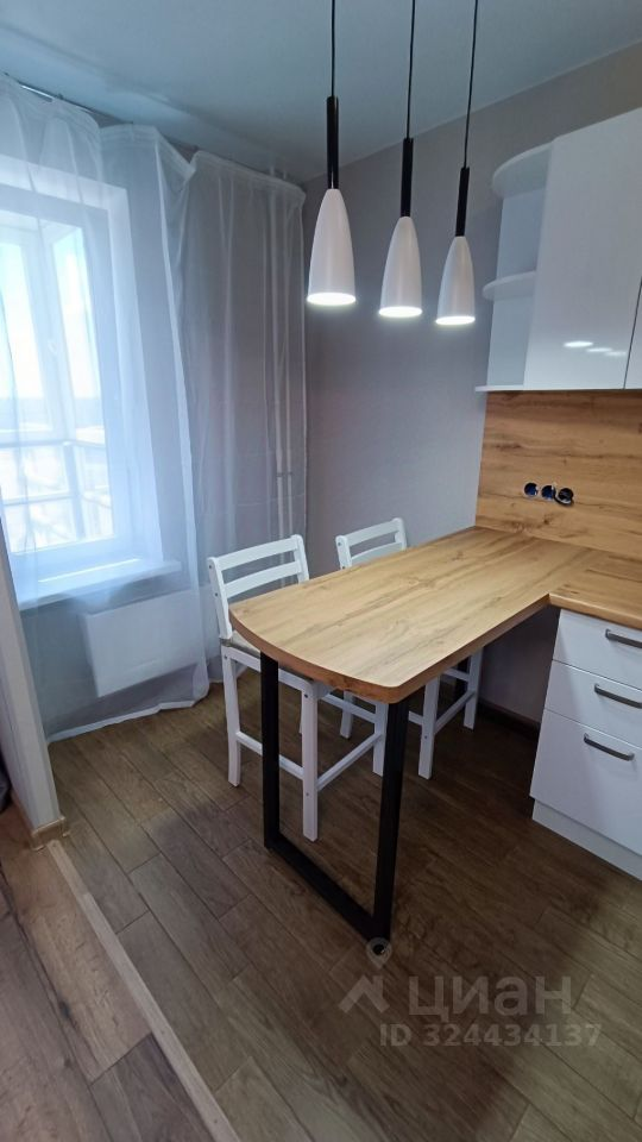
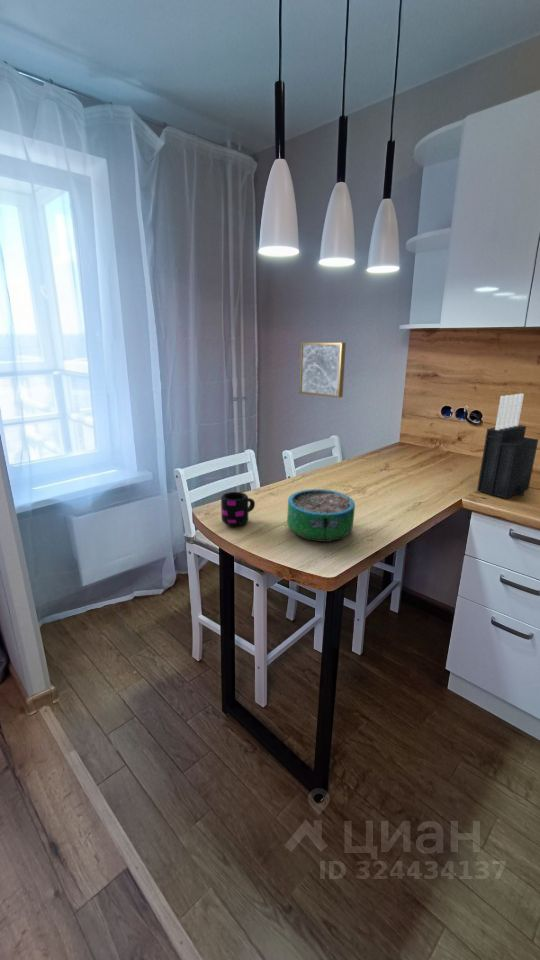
+ mug [220,491,256,526]
+ decorative bowl [286,488,356,543]
+ wall art [298,341,347,399]
+ knife block [476,393,539,500]
